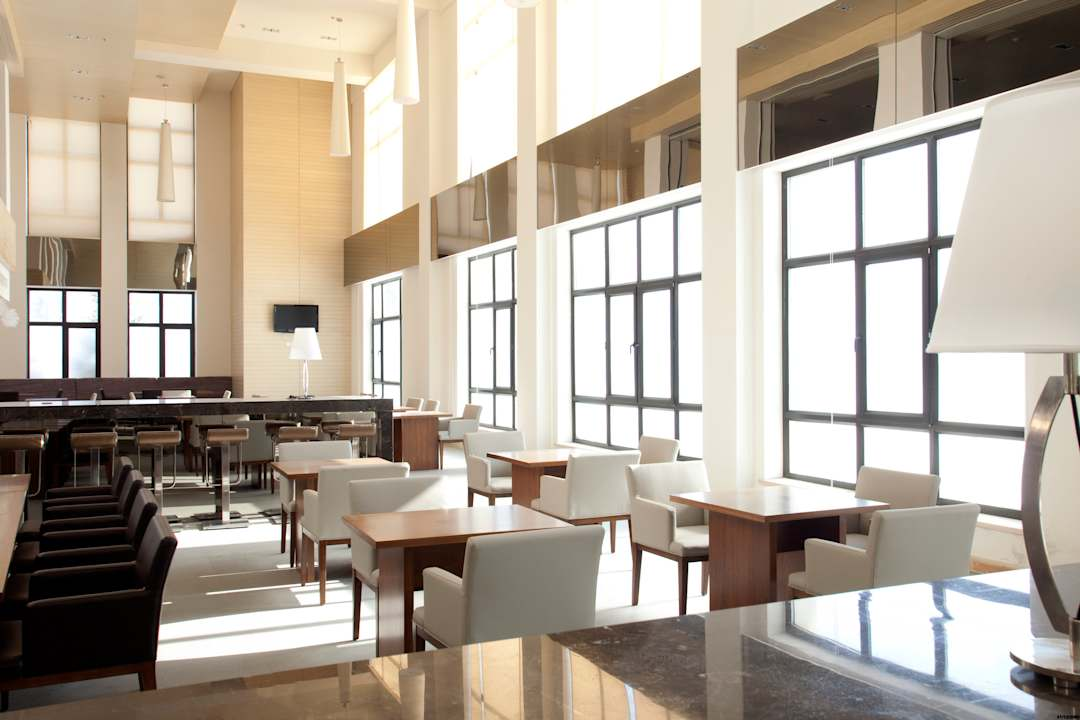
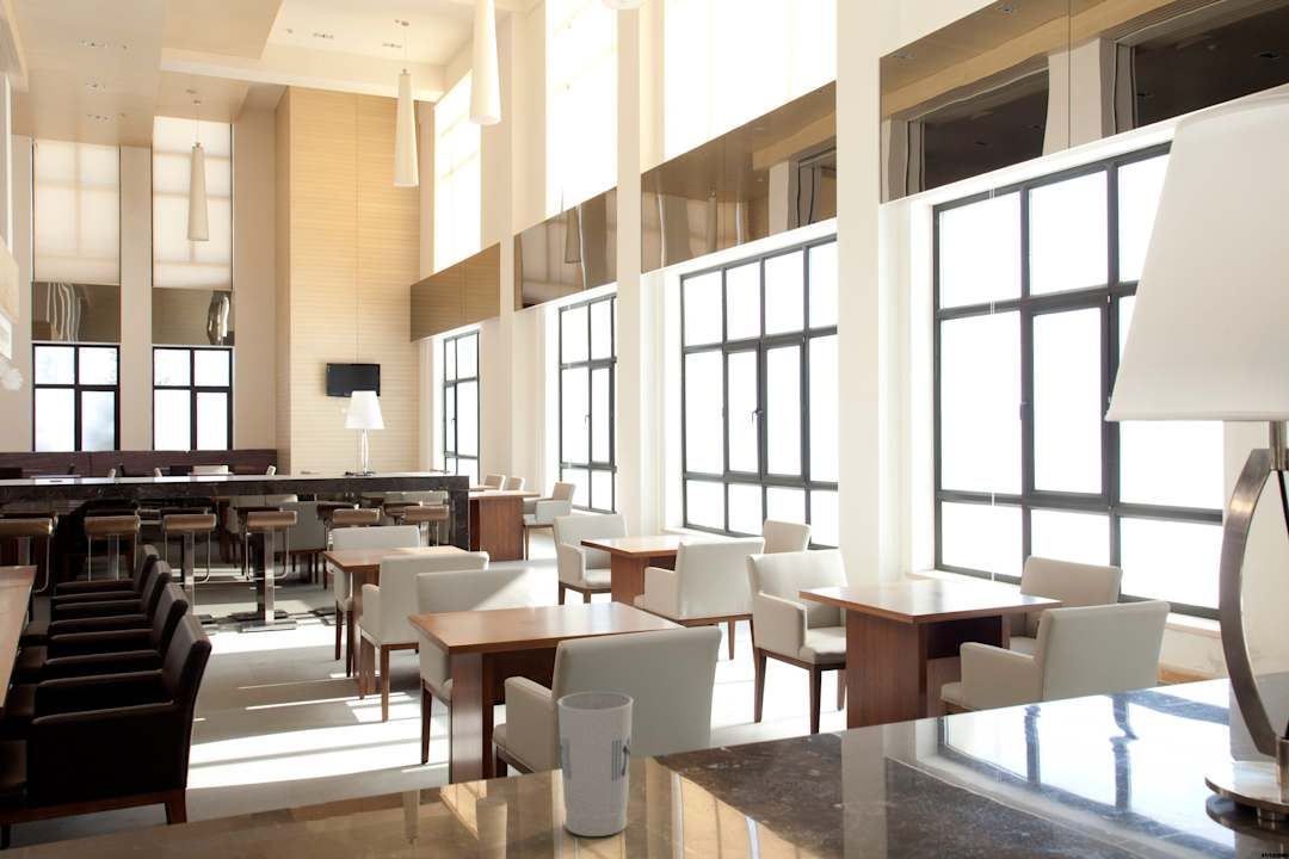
+ cup [556,691,635,838]
